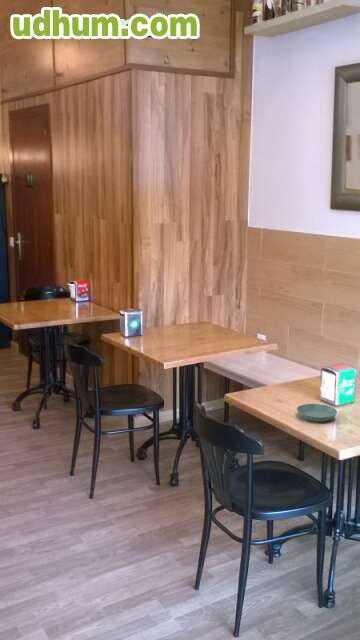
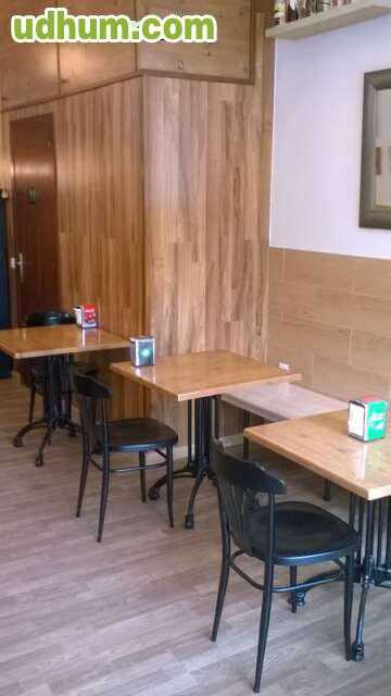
- saucer [296,403,338,423]
